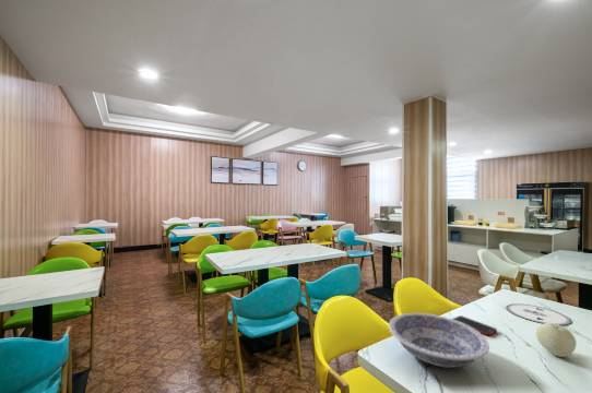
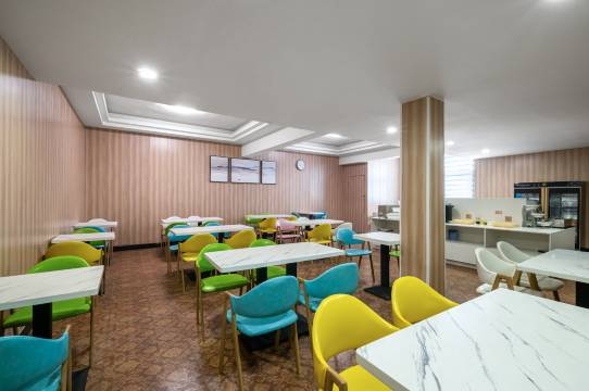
- fruit [535,323,577,358]
- plate [506,302,572,326]
- cell phone [451,314,498,336]
- bowl [388,312,490,369]
